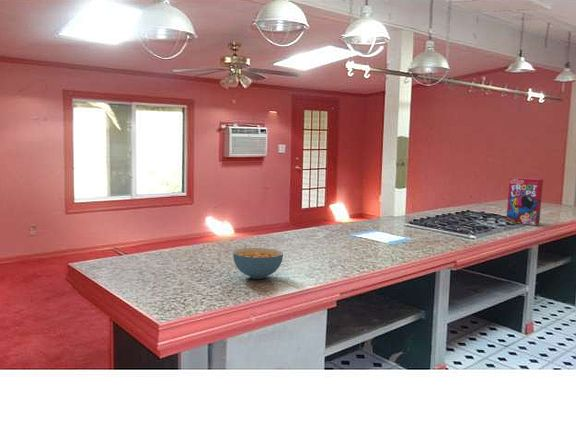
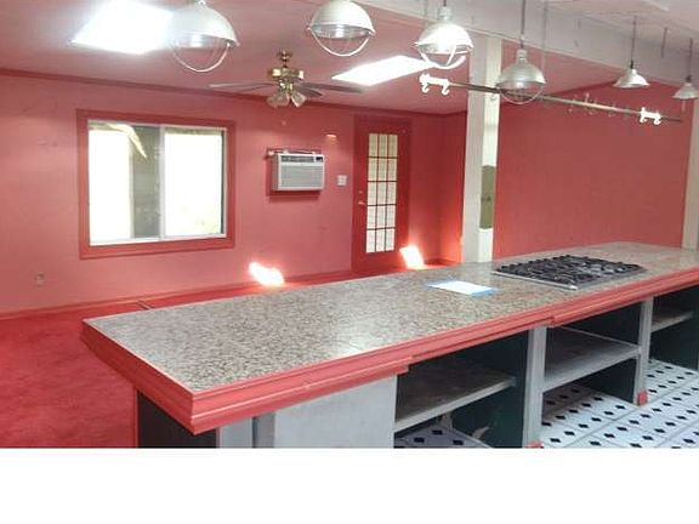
- cereal bowl [232,247,284,280]
- cereal box [505,177,544,226]
